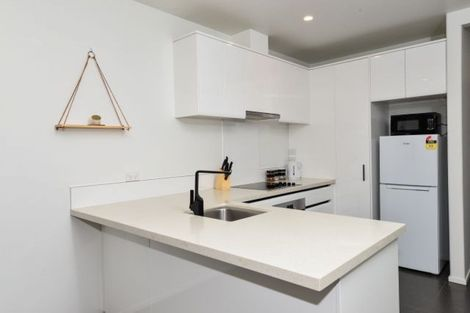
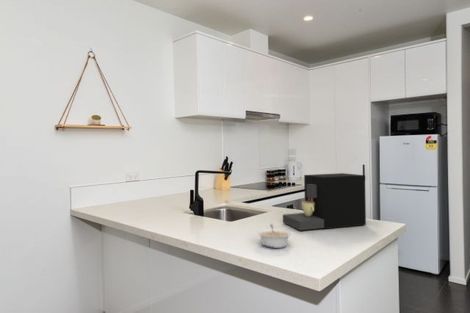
+ legume [257,223,292,249]
+ coffee maker [282,172,367,231]
